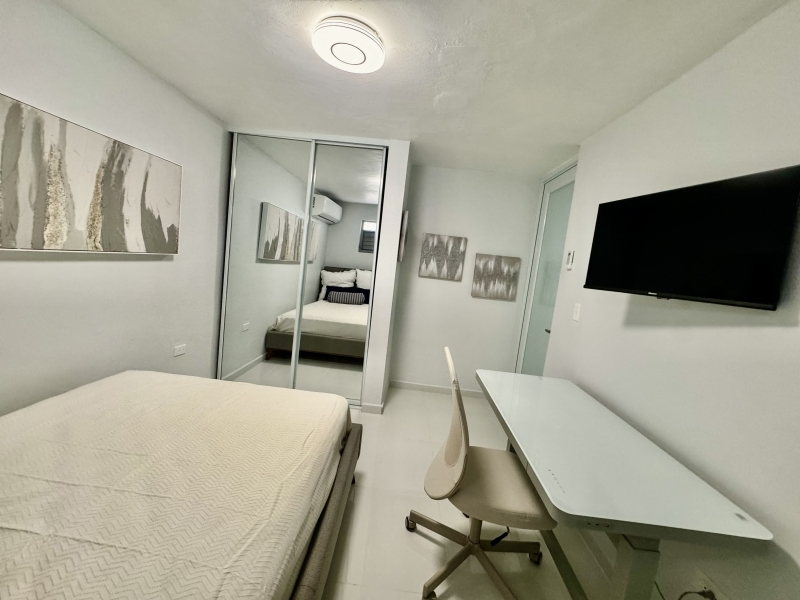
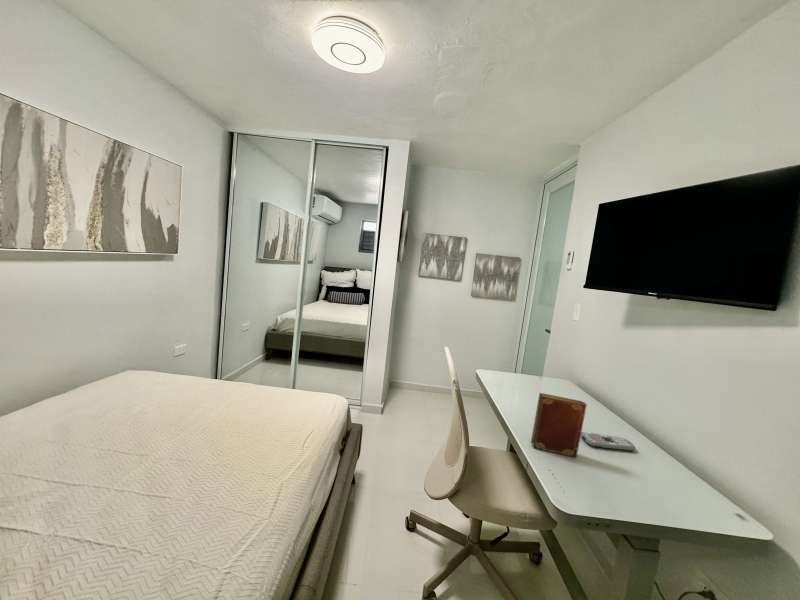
+ remote control [580,431,636,452]
+ book [530,392,588,458]
